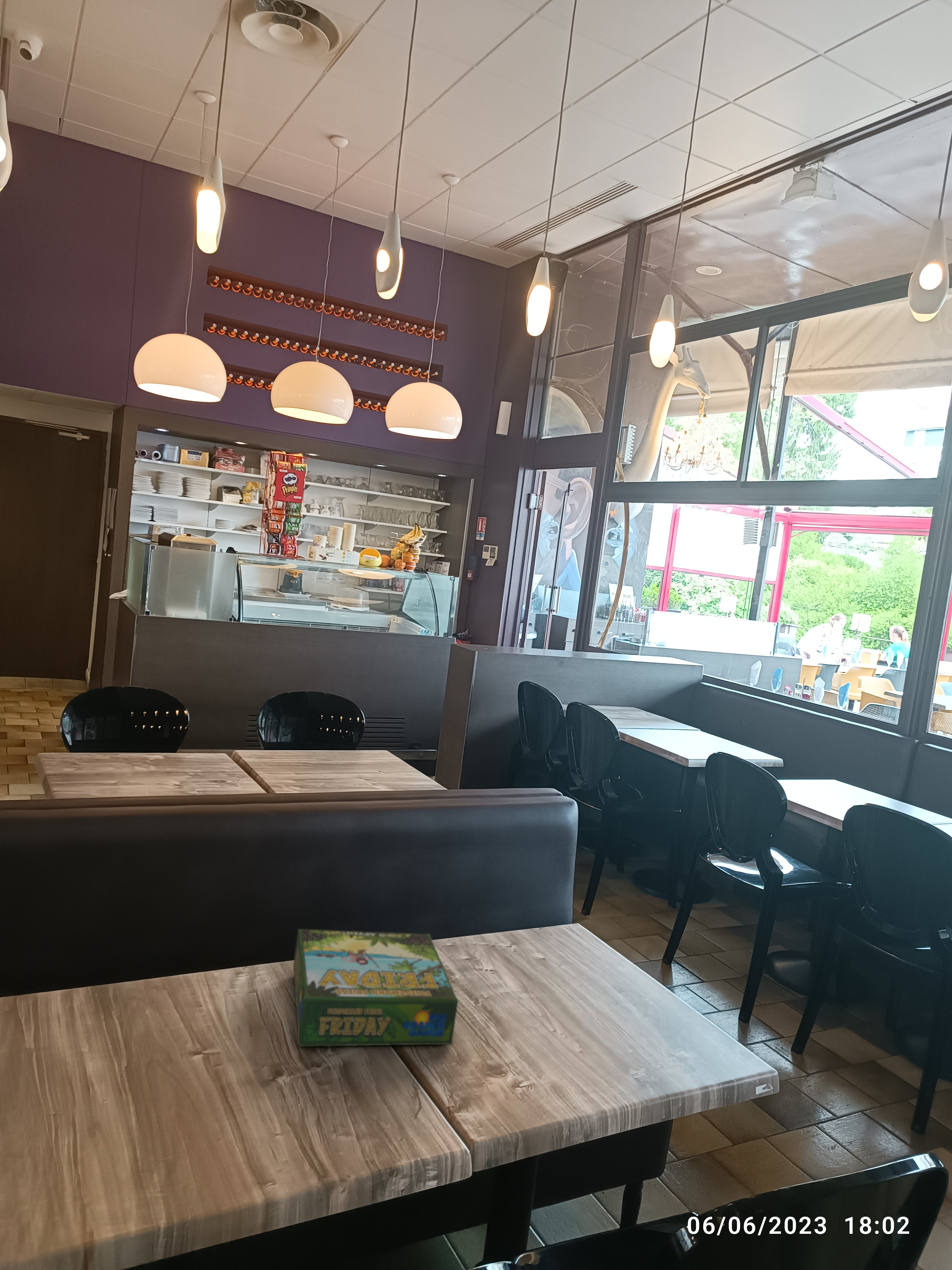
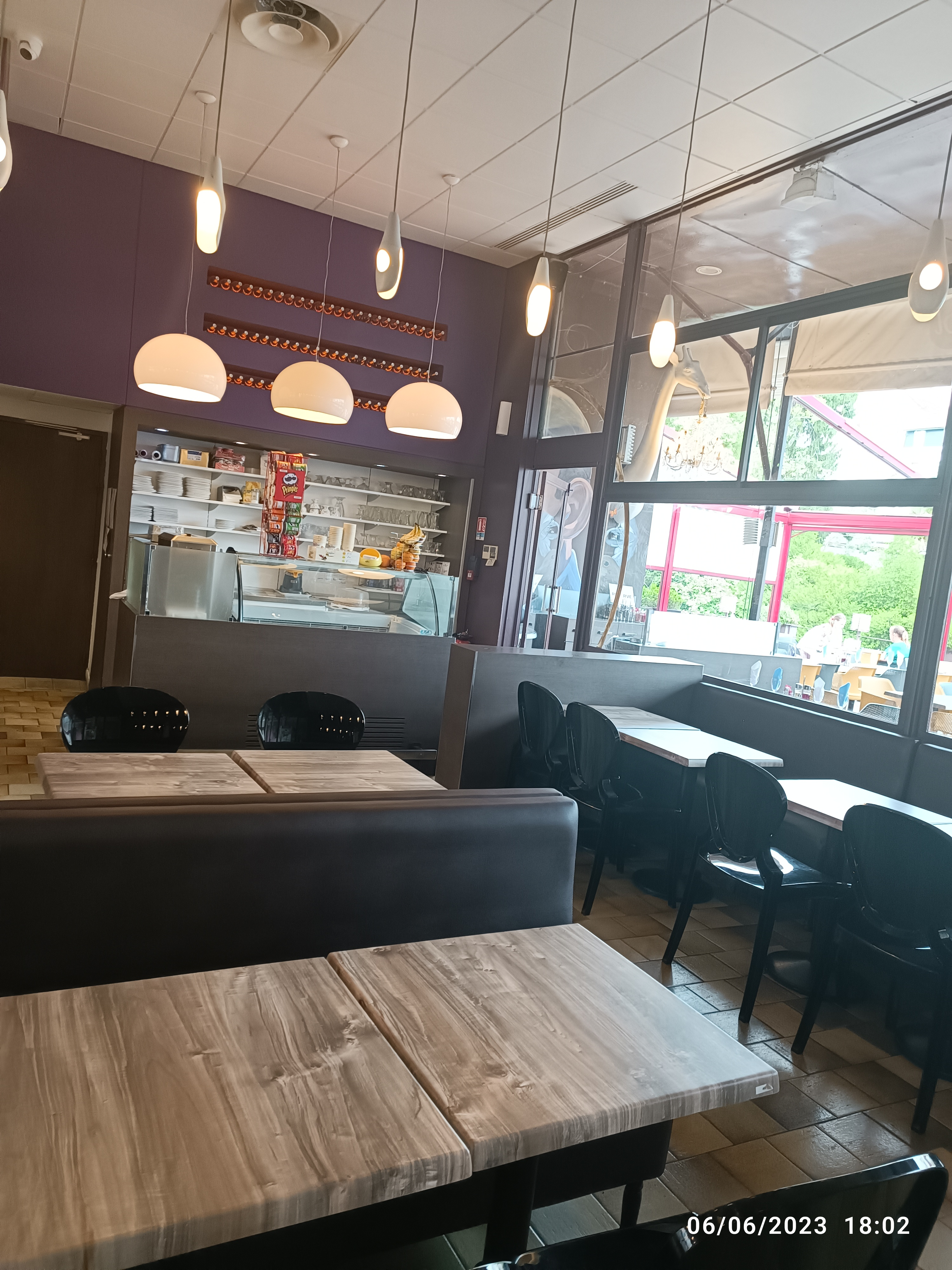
- board game [293,929,459,1047]
